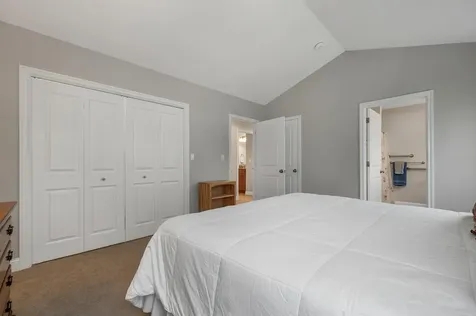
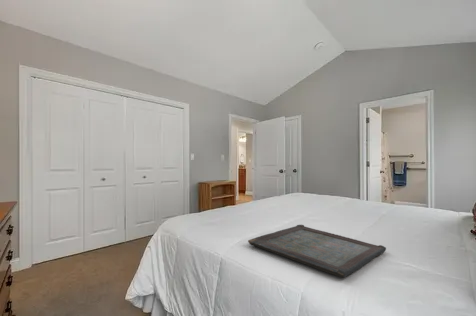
+ serving tray [247,224,387,278]
